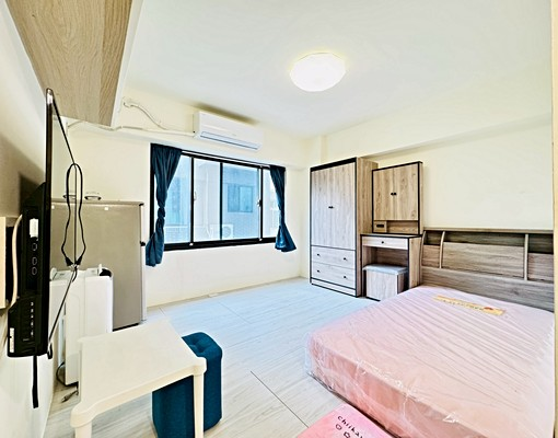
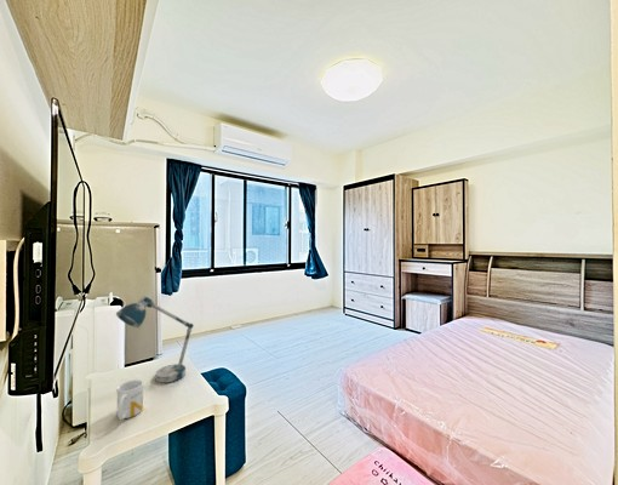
+ mug [116,378,144,421]
+ desk lamp [115,295,195,383]
